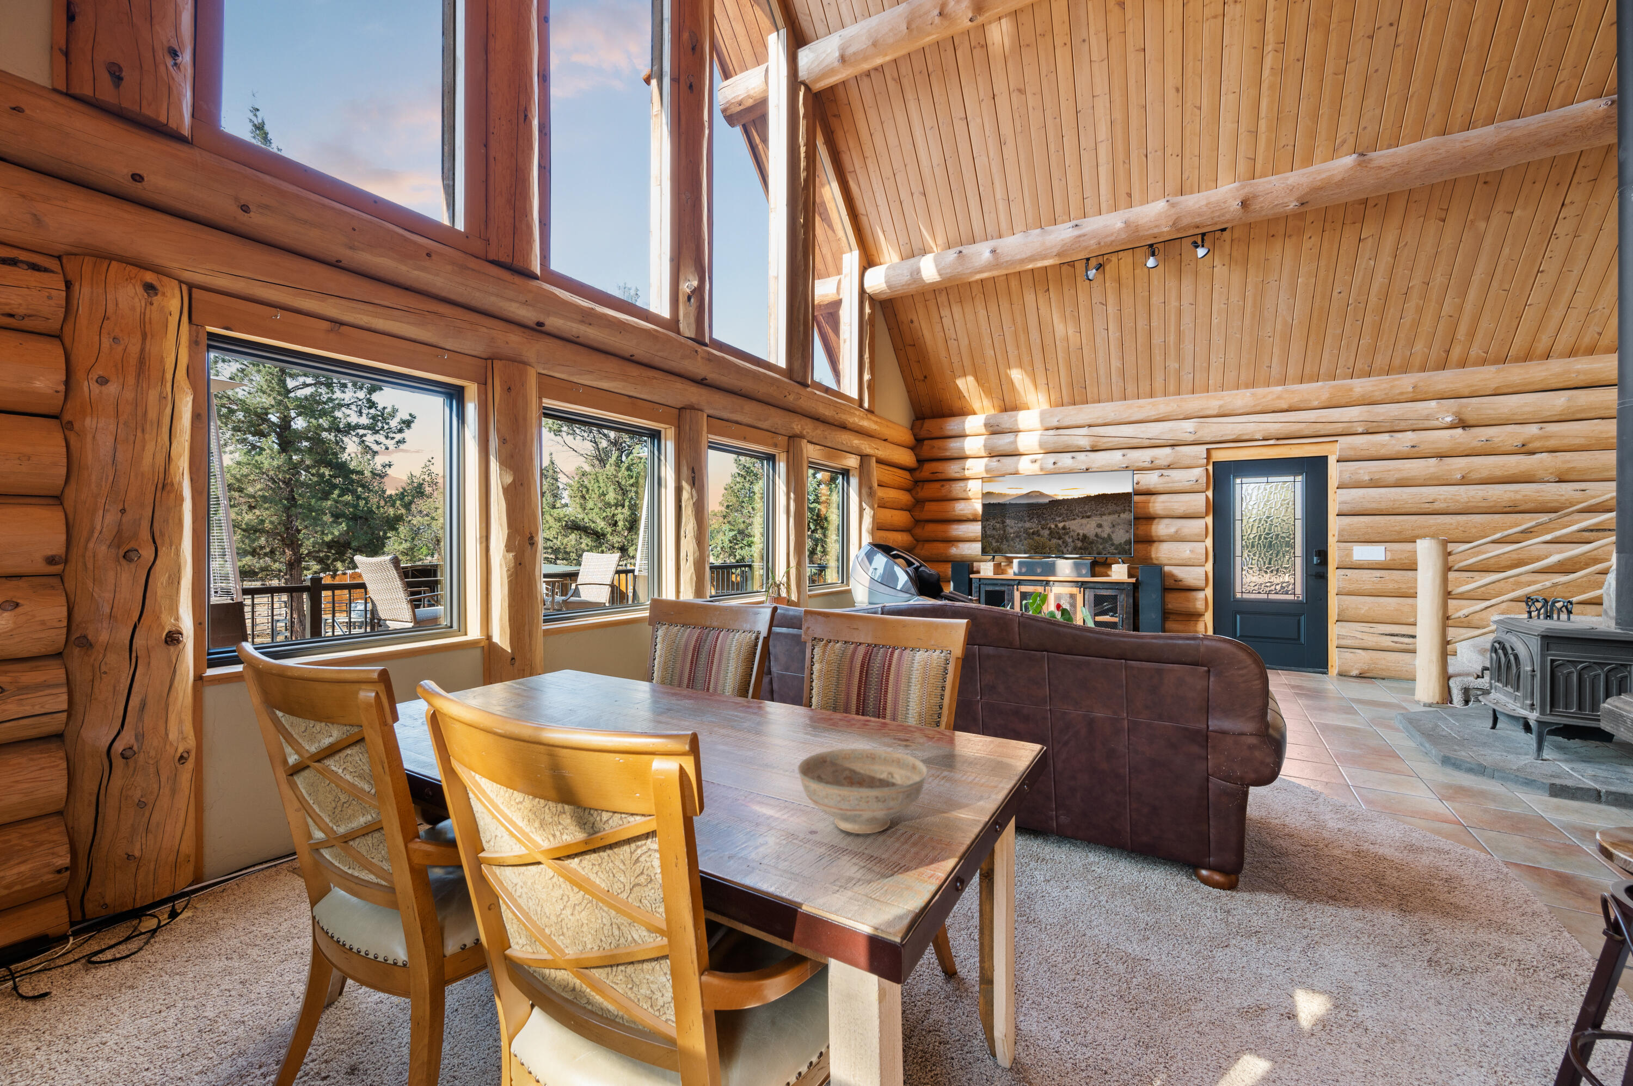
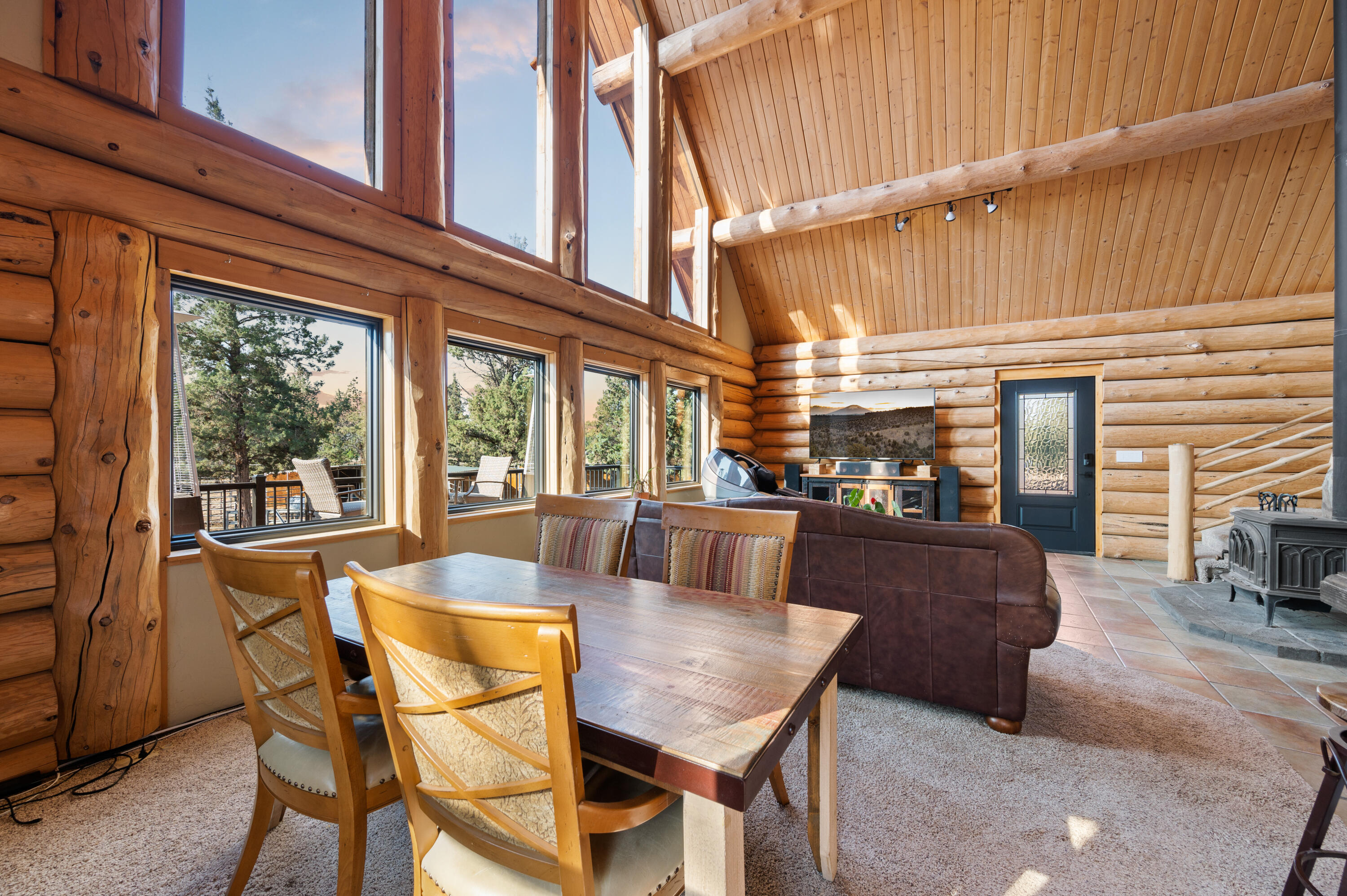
- decorative bowl [798,748,929,834]
